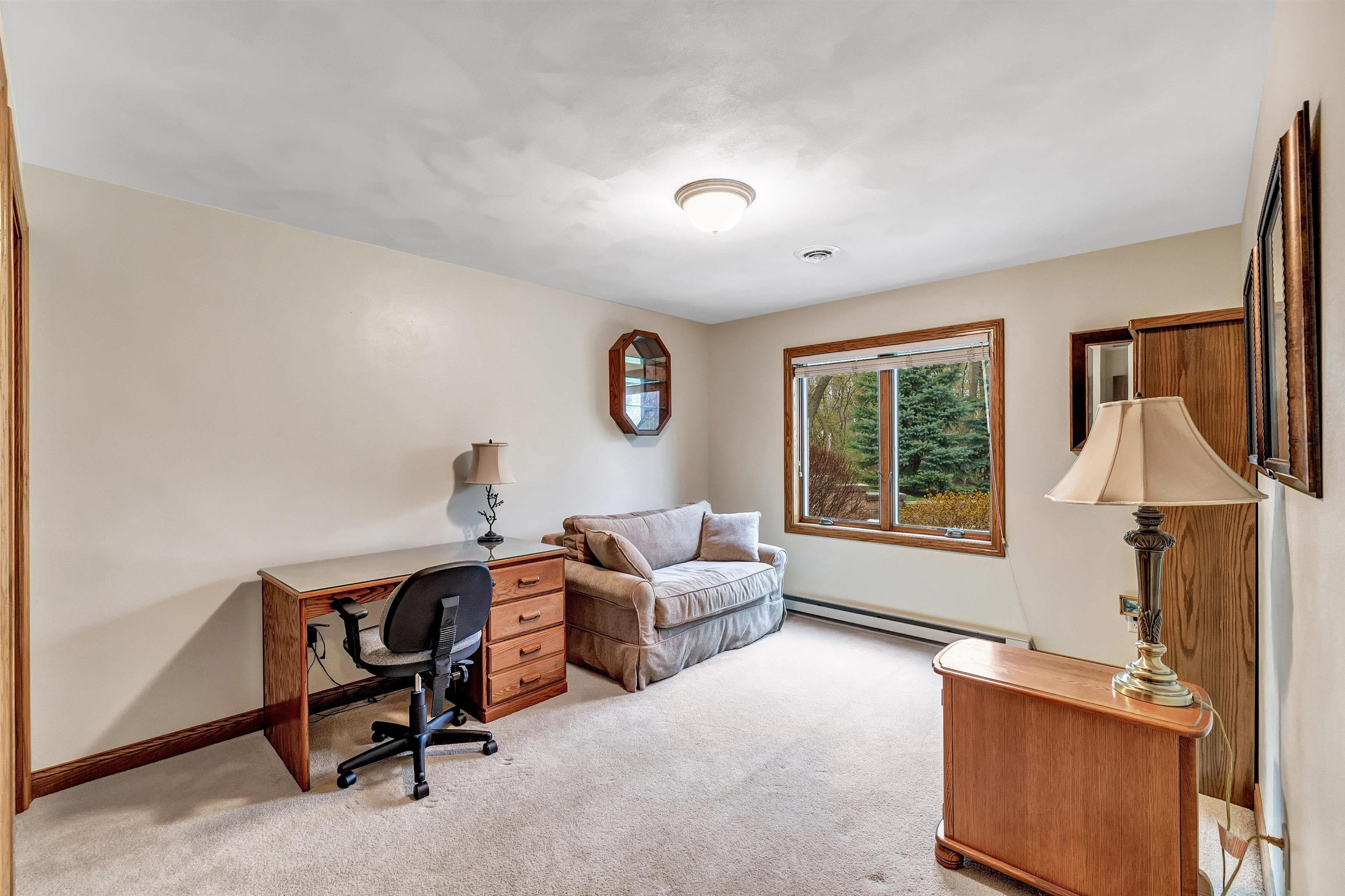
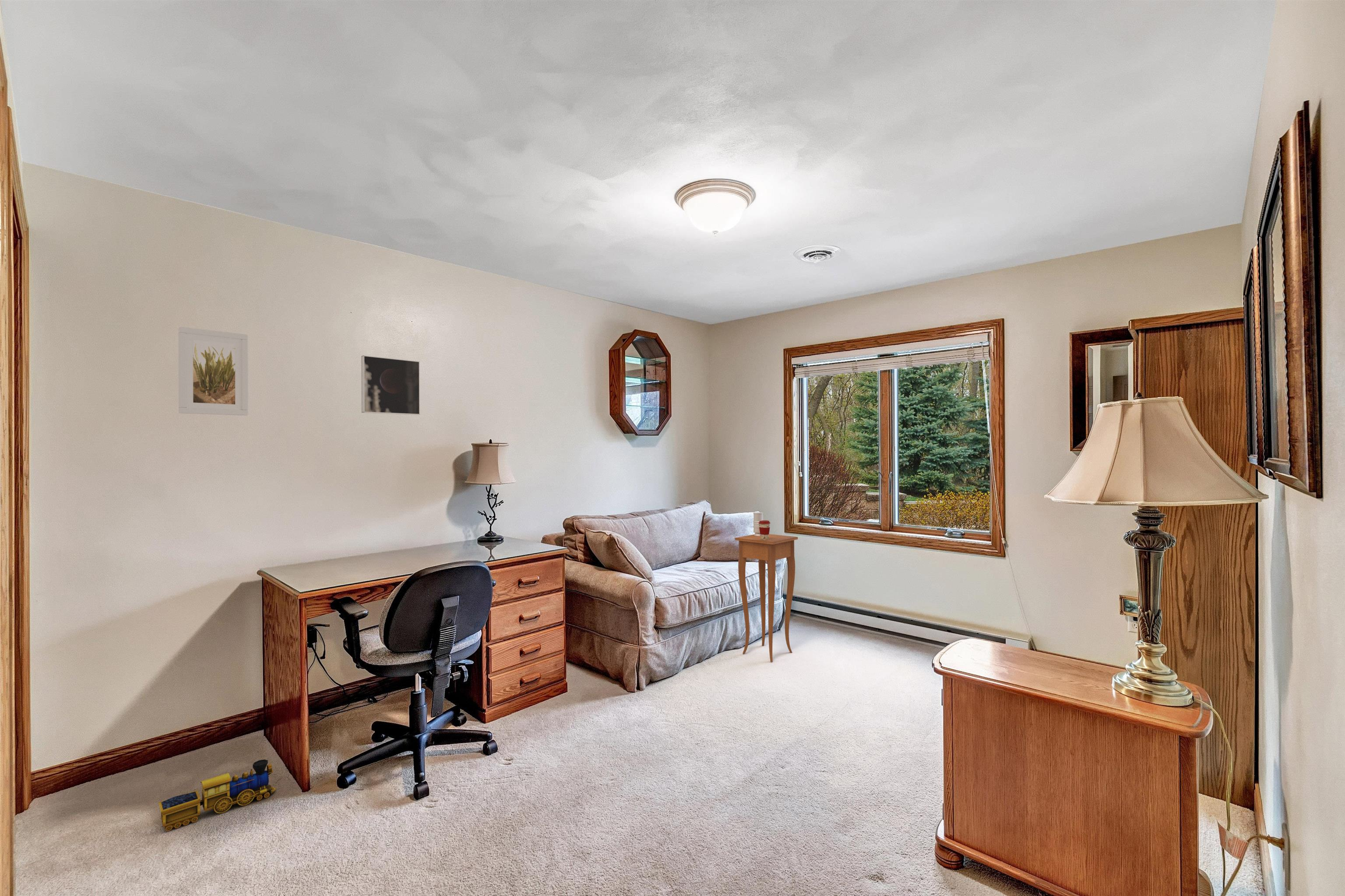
+ candle [753,512,764,536]
+ side table [735,534,798,662]
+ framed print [361,355,420,415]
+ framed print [178,327,249,416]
+ coffee cup [759,520,771,540]
+ toy train [158,759,276,832]
